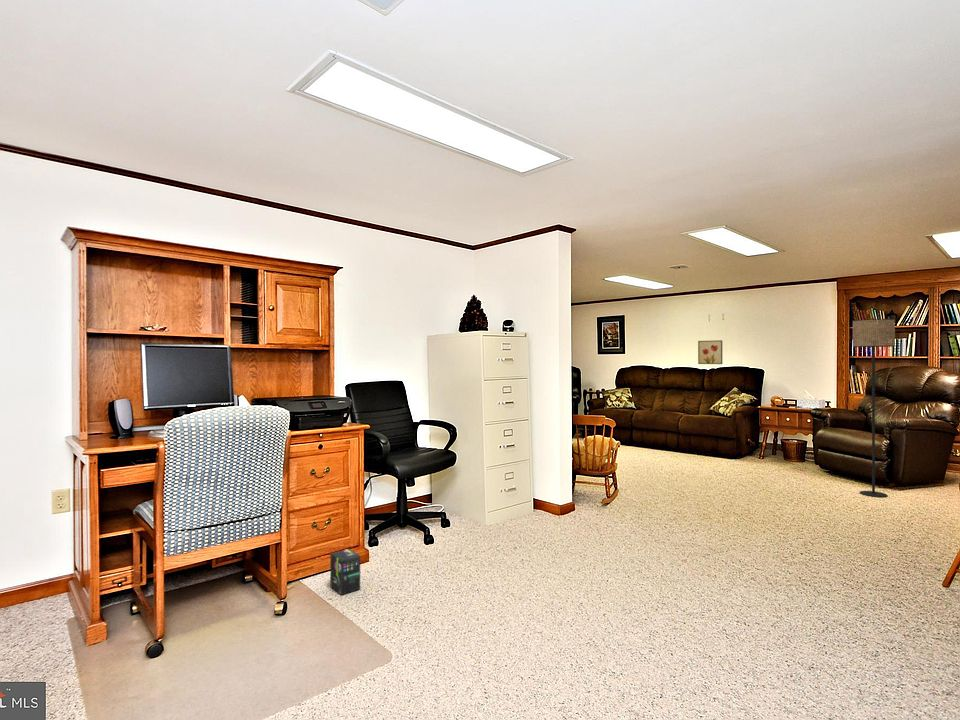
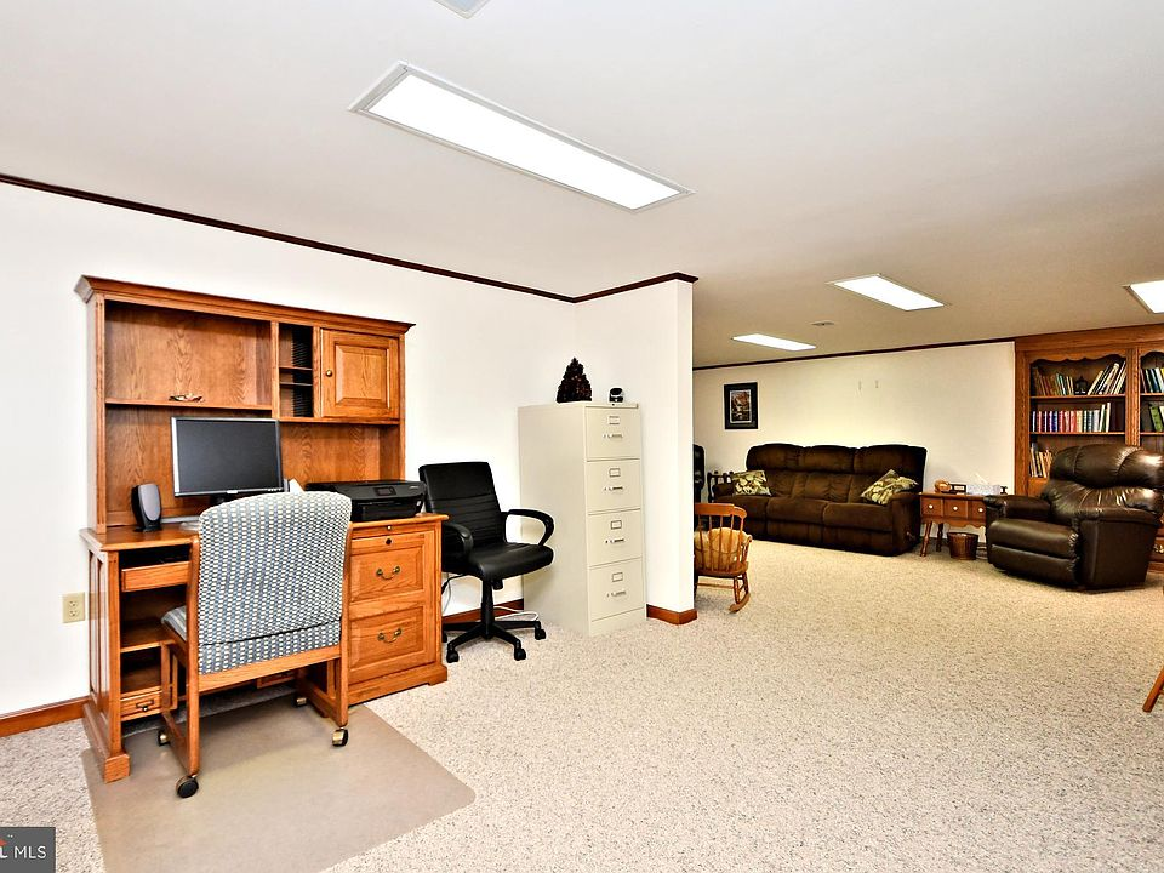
- box [329,548,361,596]
- floor lamp [852,318,896,498]
- wall art [697,339,723,365]
